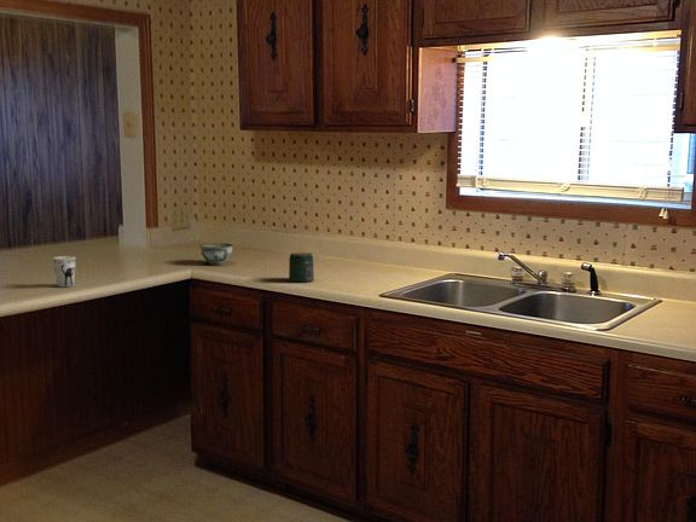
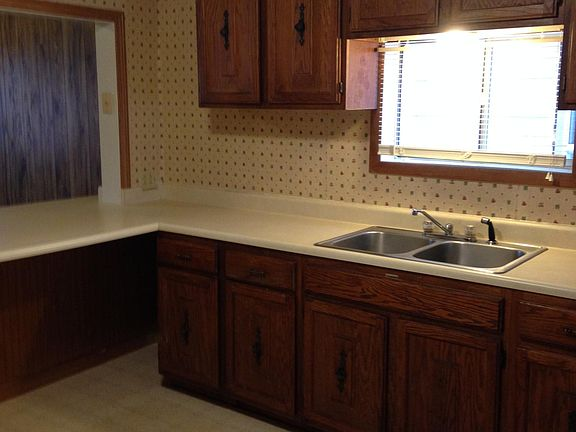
- cup [52,255,77,288]
- jar [288,251,315,284]
- bowl [198,242,234,266]
